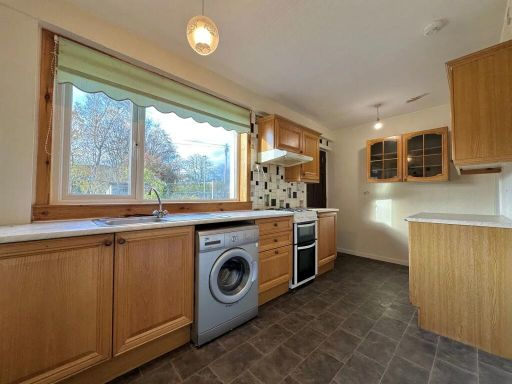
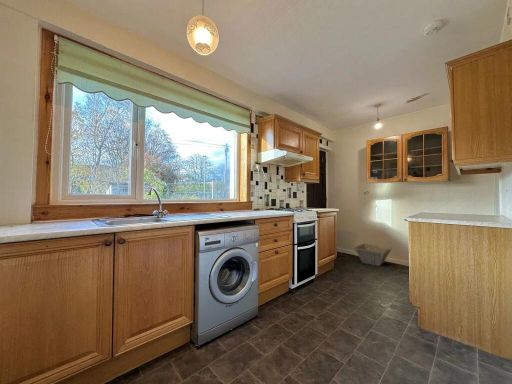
+ basket [353,243,393,267]
